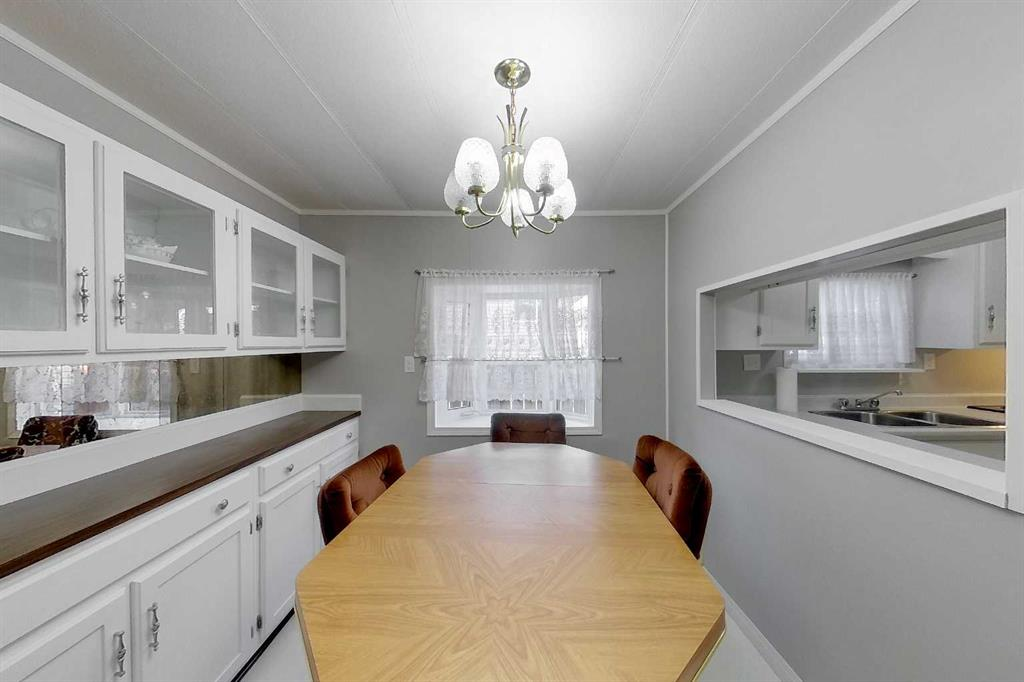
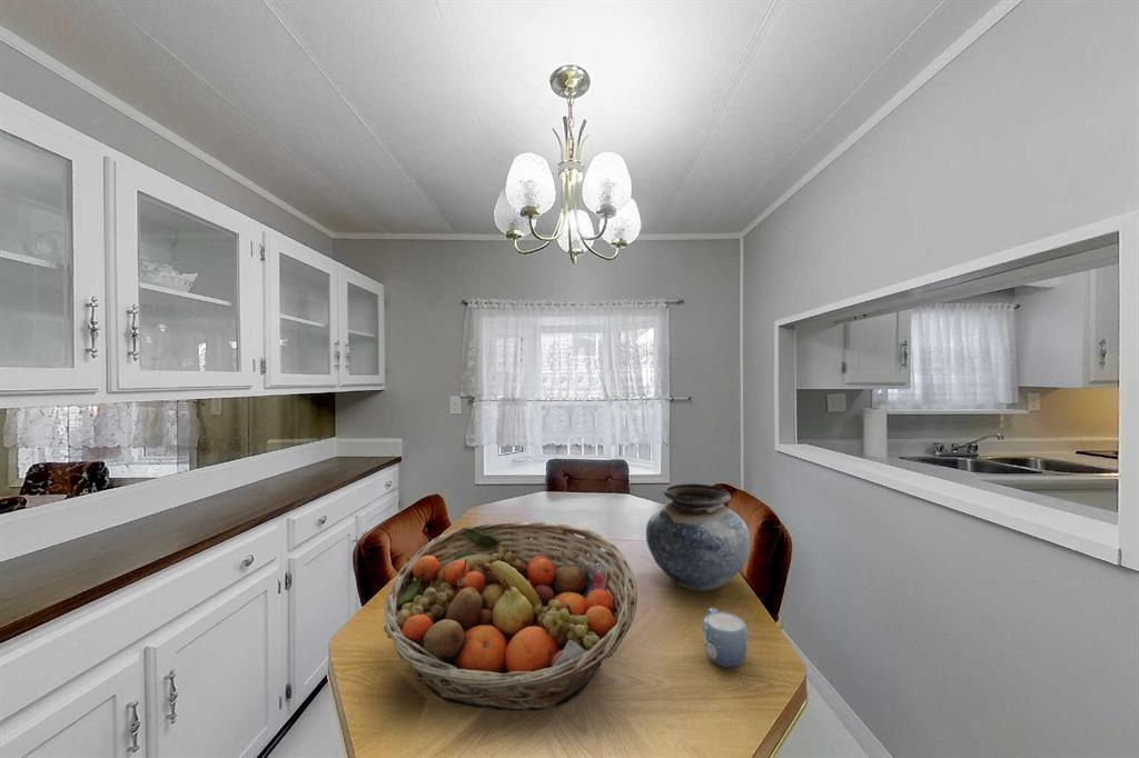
+ mug [702,607,749,668]
+ vase [645,482,752,592]
+ fruit basket [383,520,638,711]
